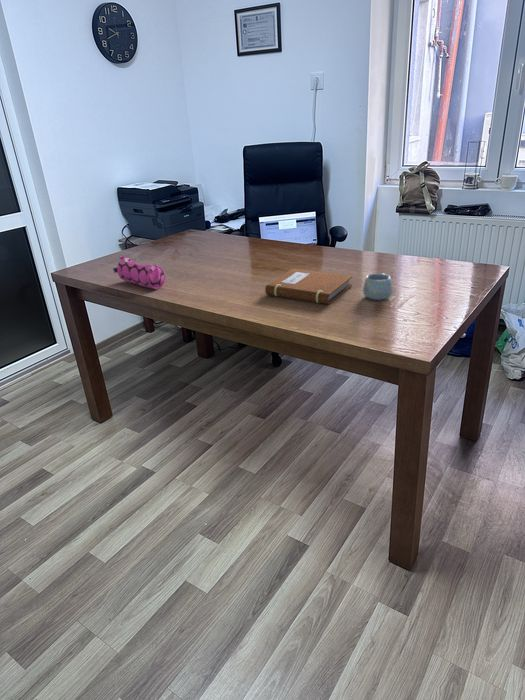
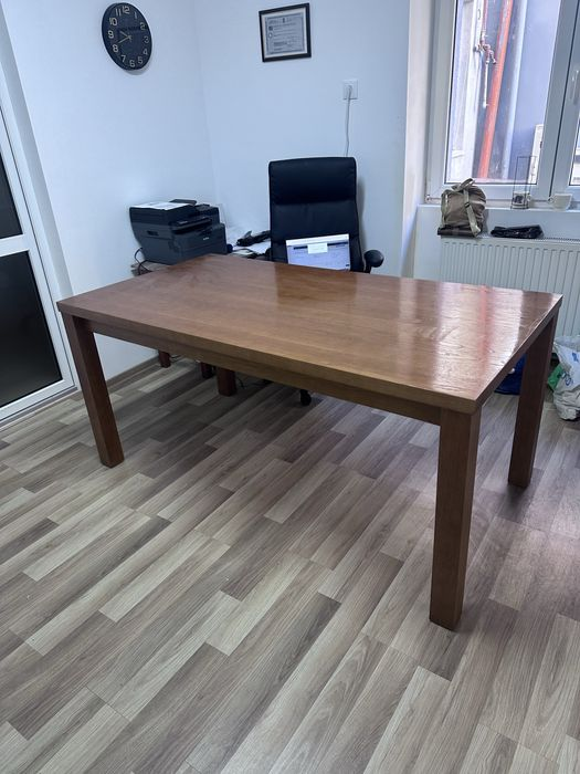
- mug [362,272,393,301]
- pencil case [112,255,166,290]
- notebook [264,268,353,305]
